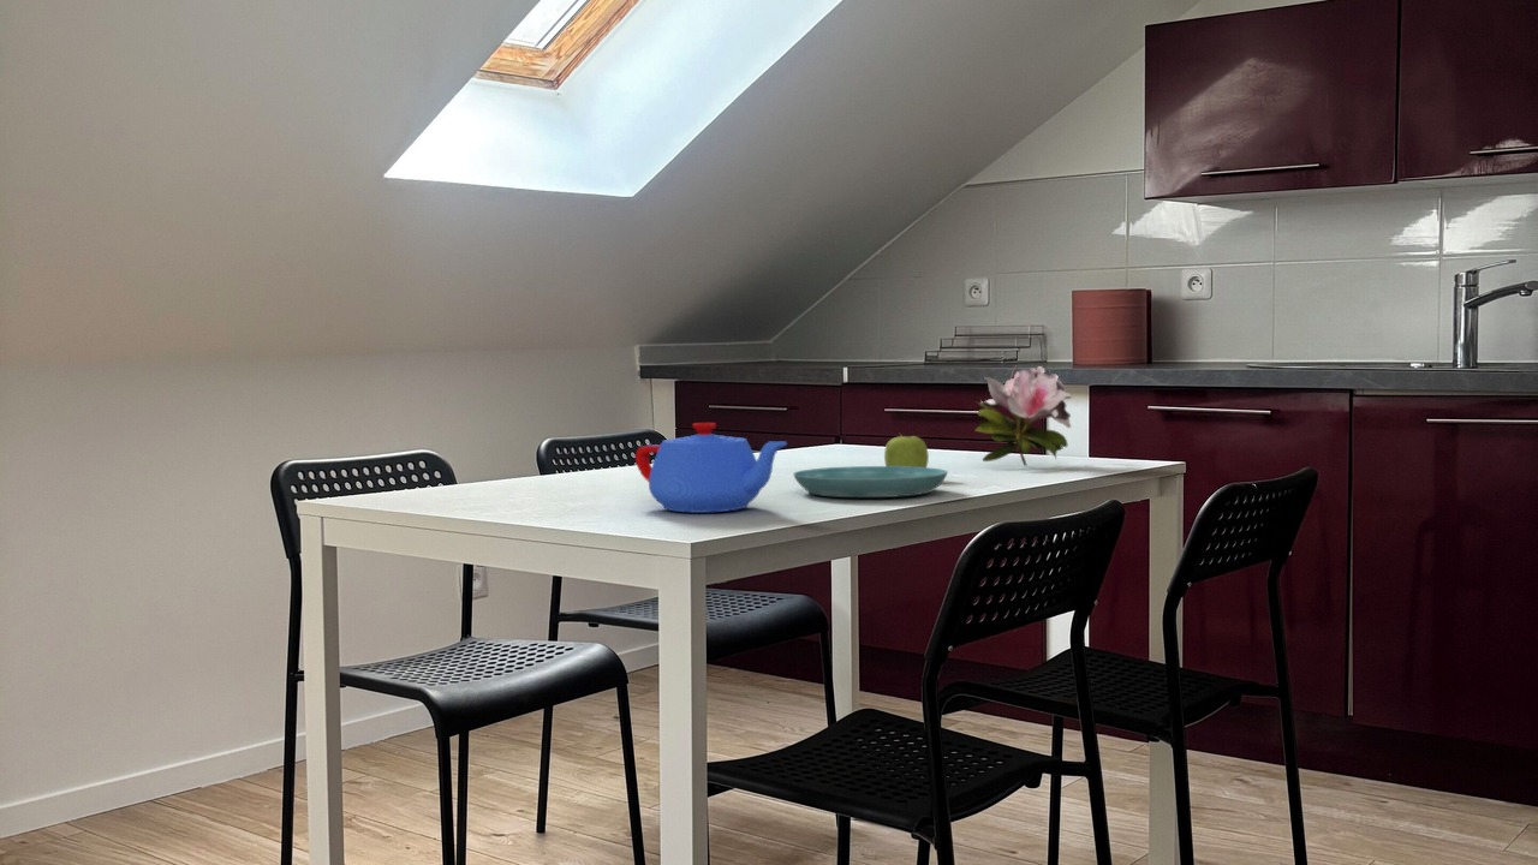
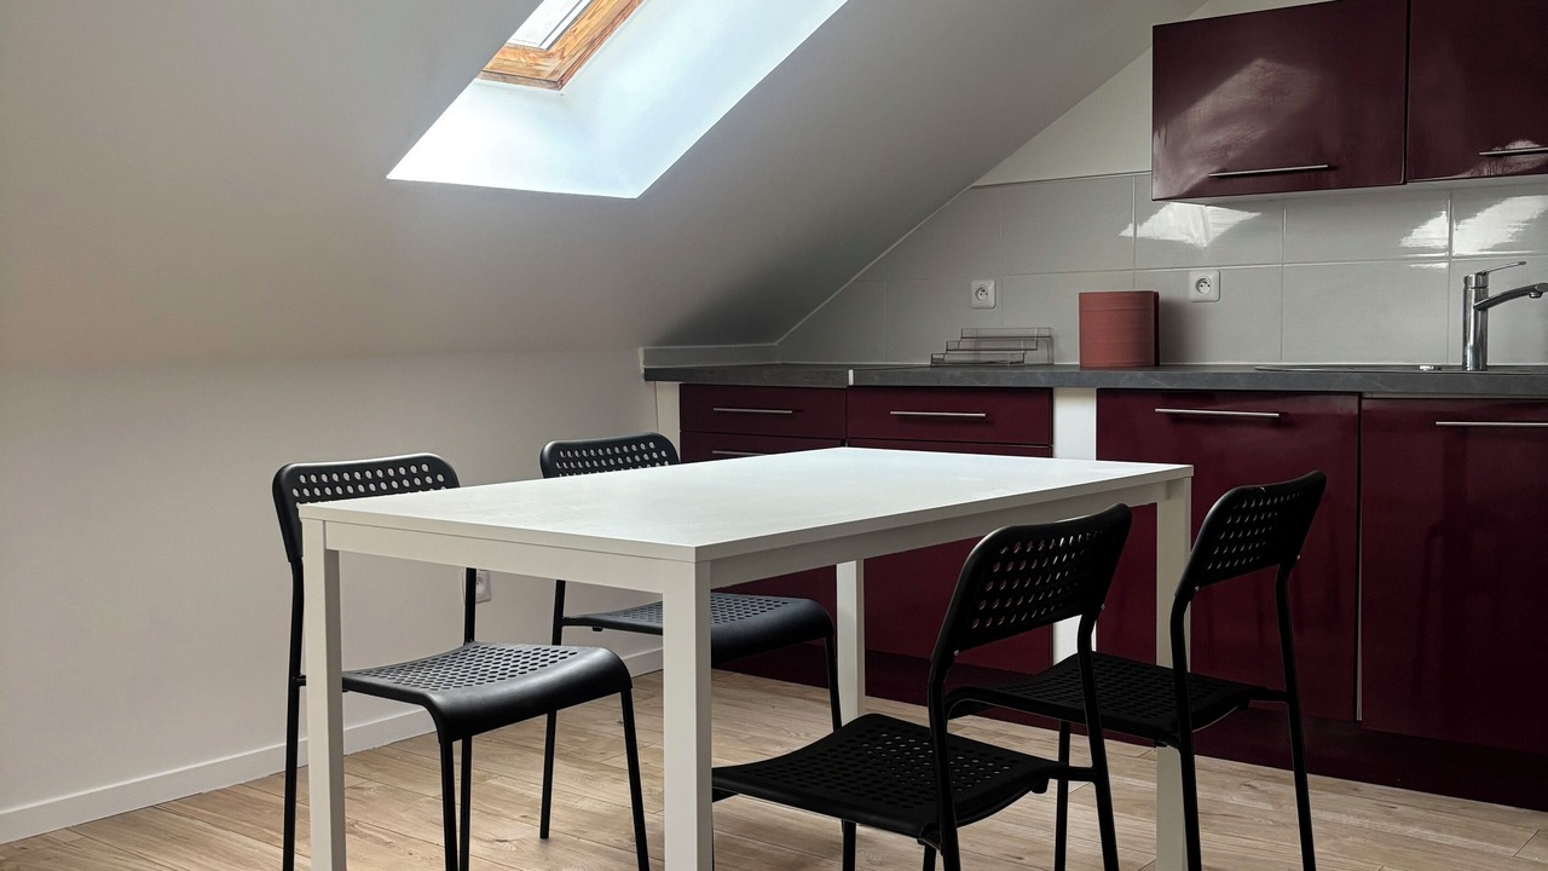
- fruit [883,431,930,467]
- flower [973,364,1073,467]
- teapot [634,422,788,514]
- saucer [792,465,949,499]
